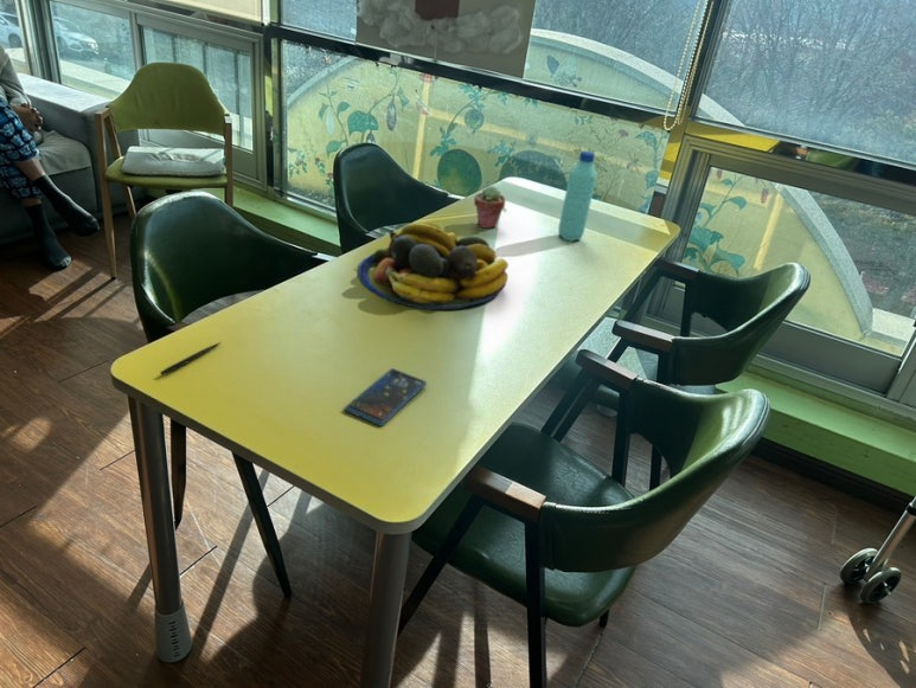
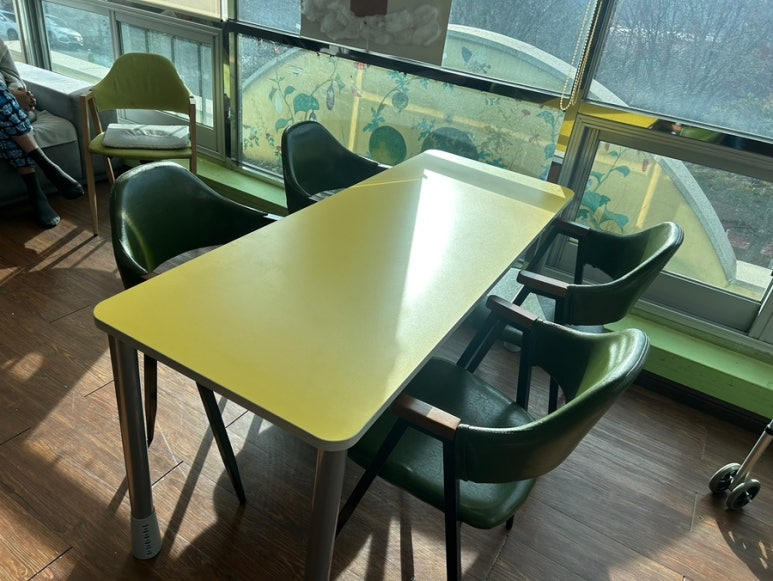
- pen [159,341,223,377]
- water bottle [557,150,598,243]
- smartphone [344,367,428,427]
- fruit bowl [357,221,510,311]
- potted succulent [473,185,507,230]
